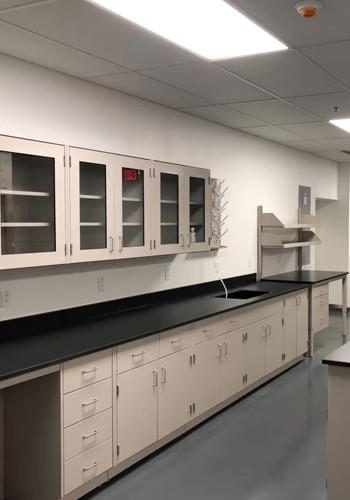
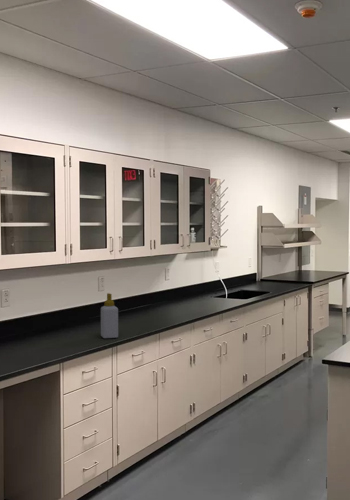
+ soap bottle [100,292,119,339]
